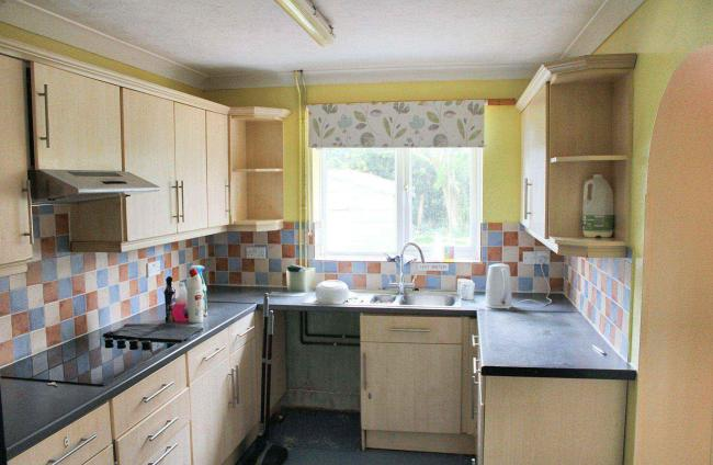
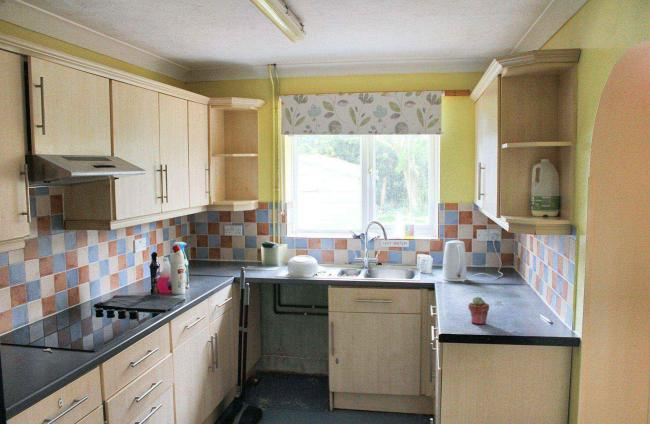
+ potted succulent [467,296,490,325]
